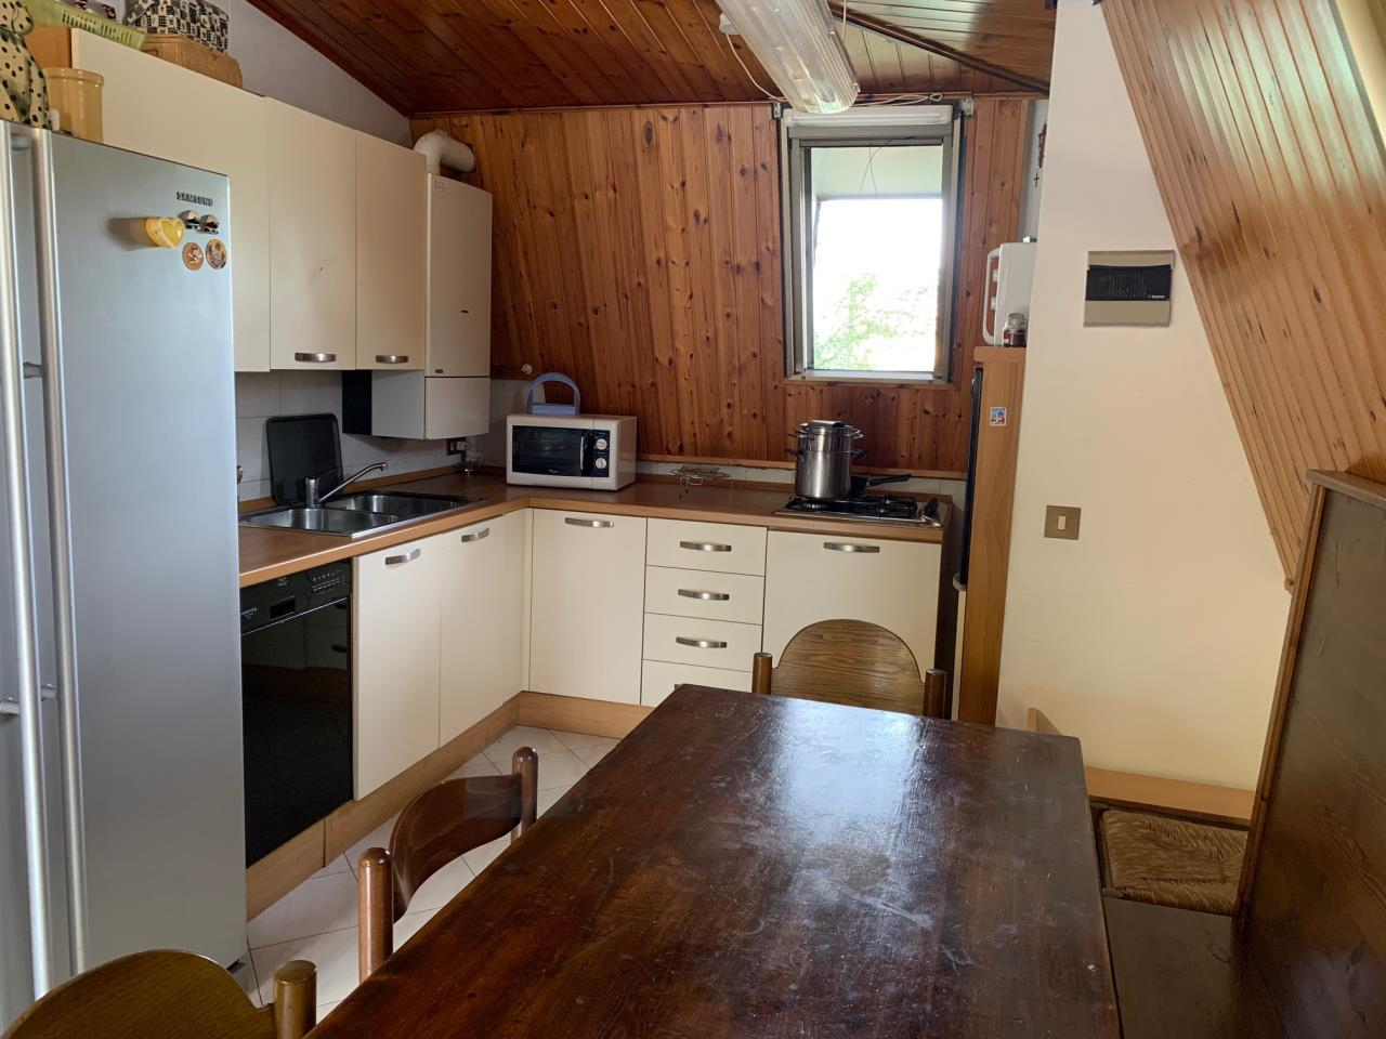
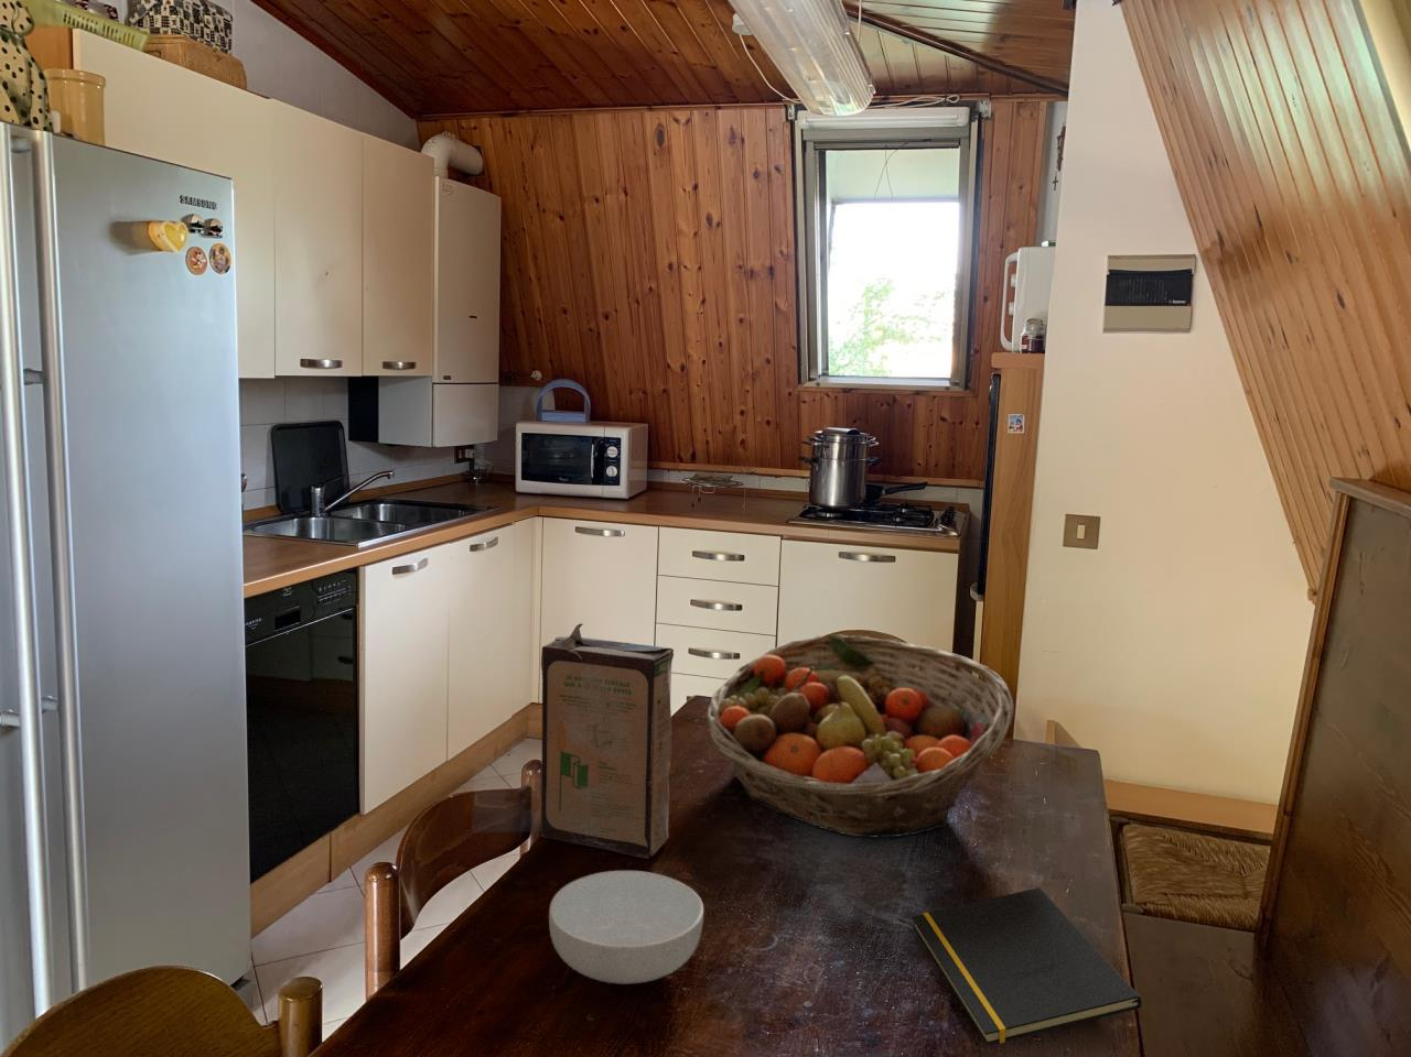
+ cereal bowl [548,869,704,986]
+ notepad [911,886,1143,1046]
+ cereal box [540,623,674,859]
+ fruit basket [704,634,1015,839]
